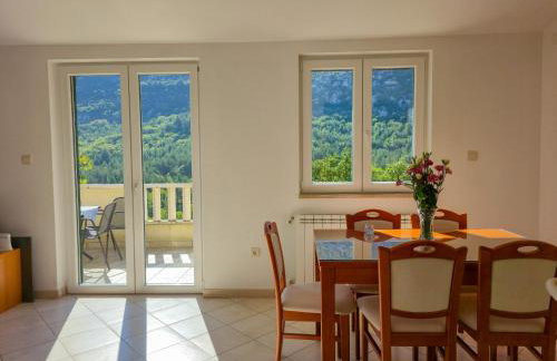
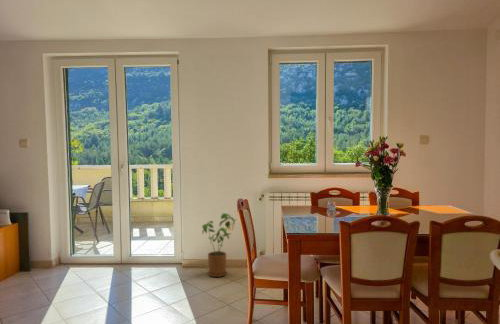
+ house plant [201,212,236,278]
